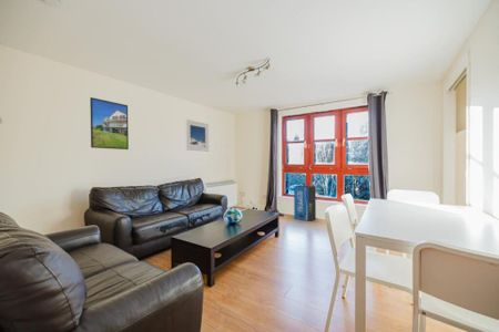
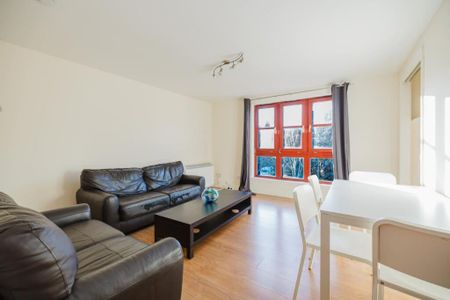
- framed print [185,118,210,153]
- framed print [89,96,130,151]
- air purifier [293,185,317,222]
